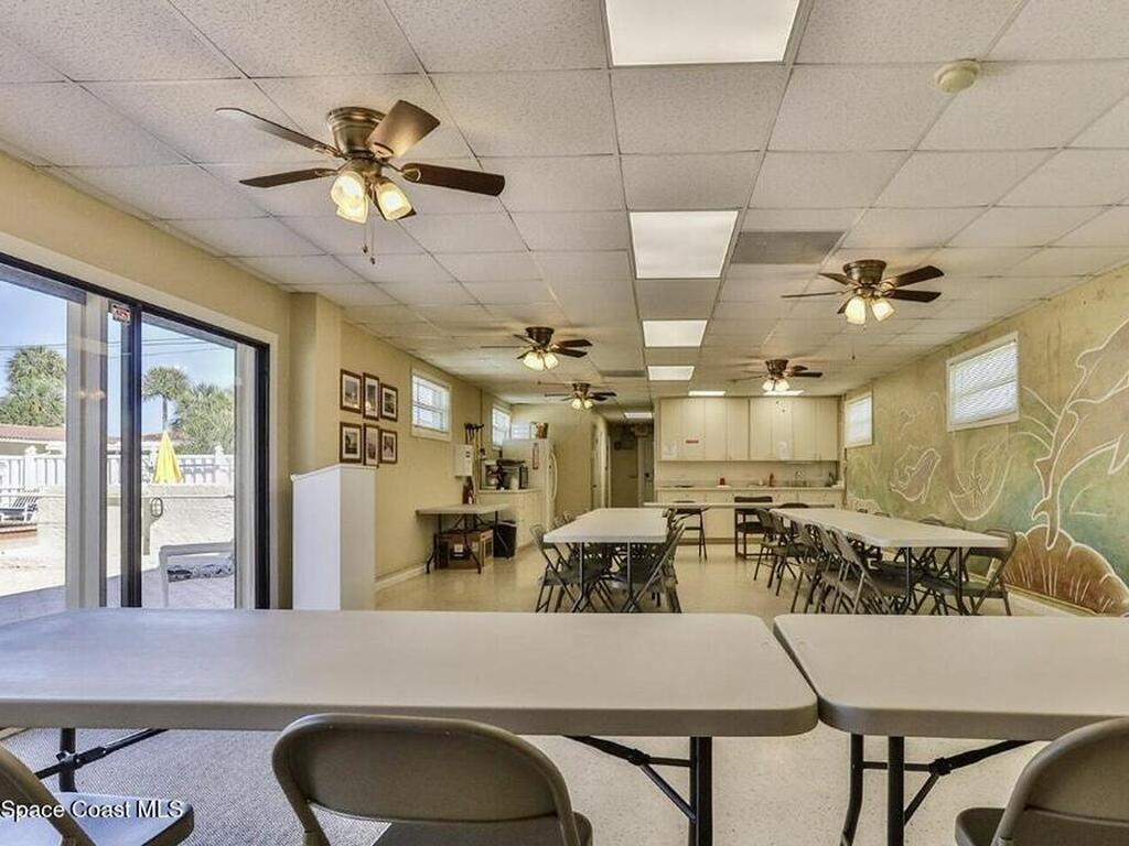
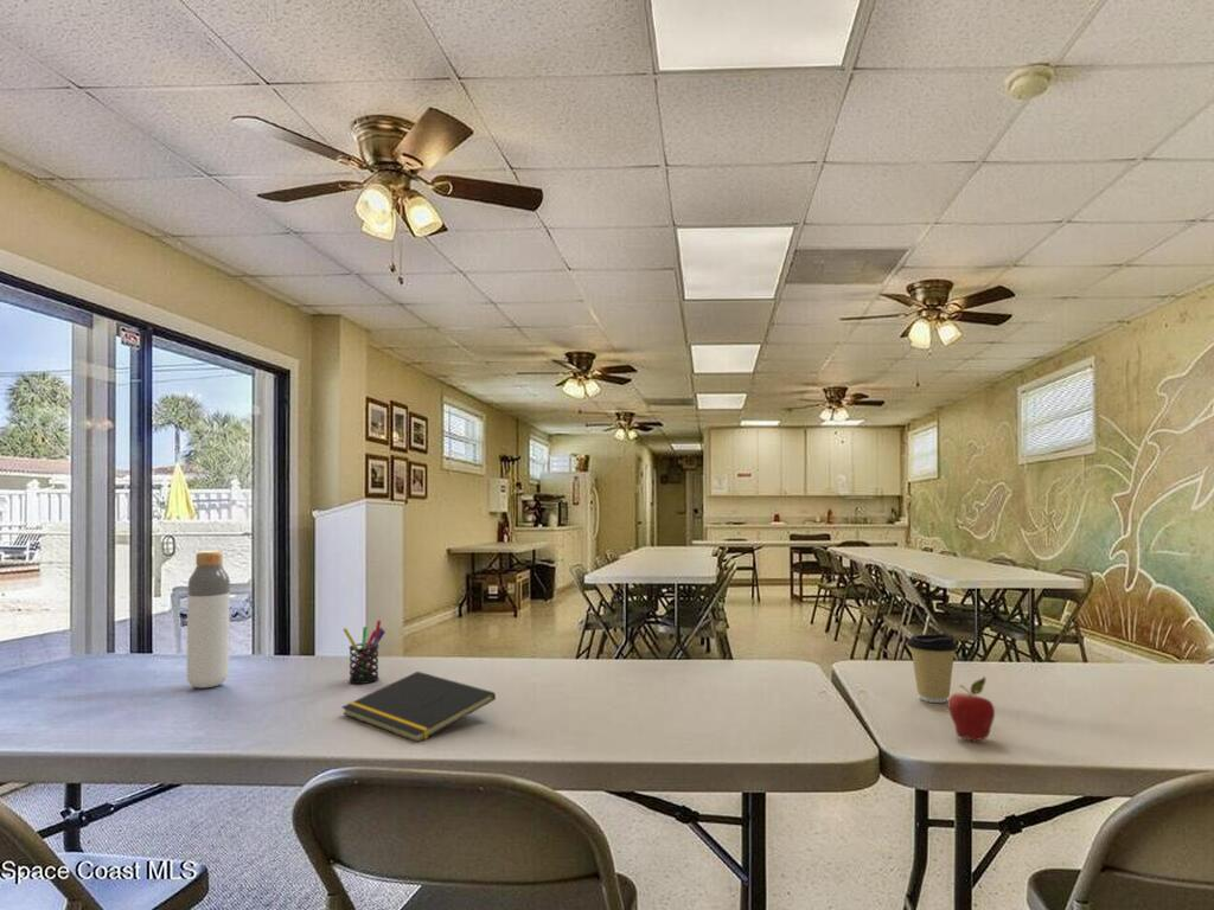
+ pen holder [341,620,386,685]
+ coffee cup [906,633,959,704]
+ notepad [341,671,497,744]
+ bottle [186,550,231,690]
+ fruit [947,675,996,743]
